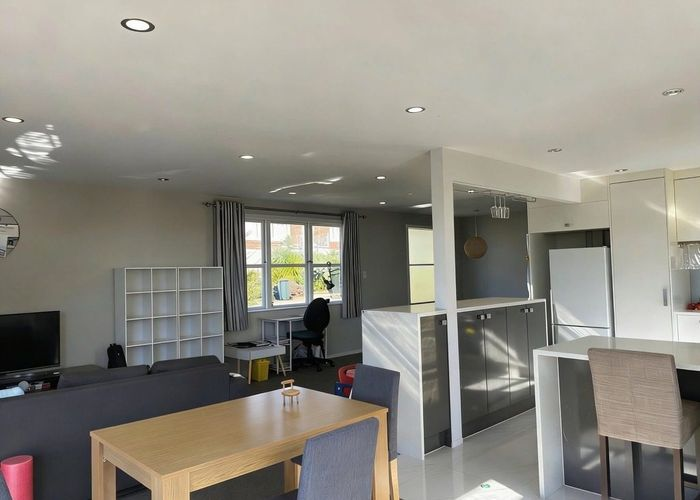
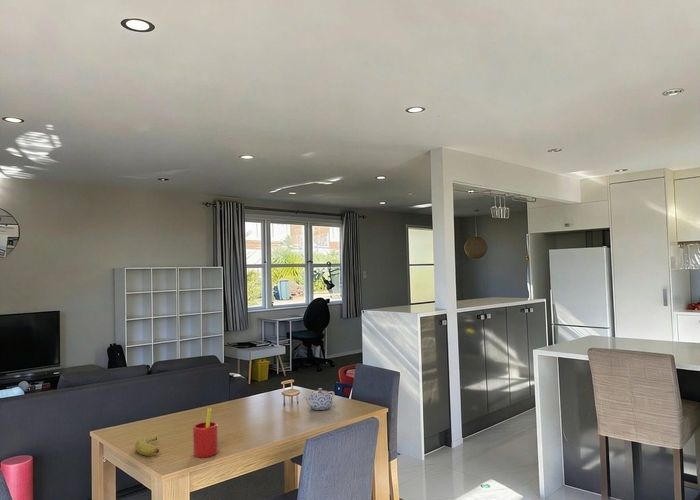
+ straw [192,407,219,458]
+ teapot [303,387,336,411]
+ banana [134,436,160,457]
